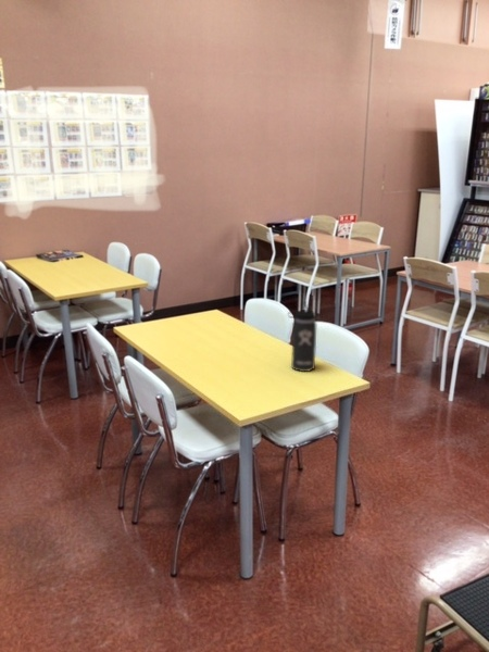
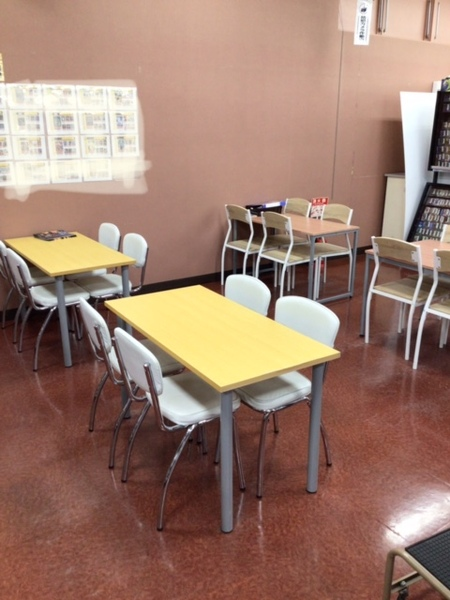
- thermos bottle [287,301,317,373]
